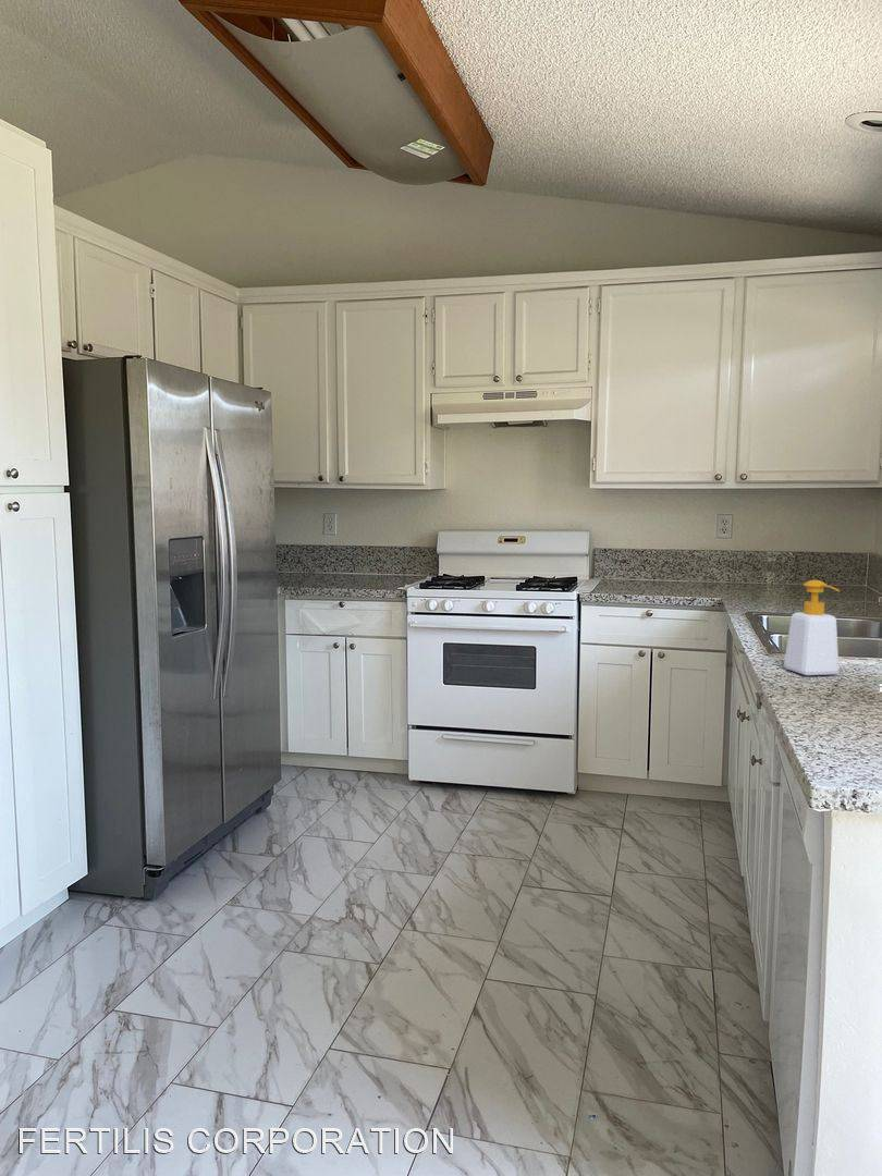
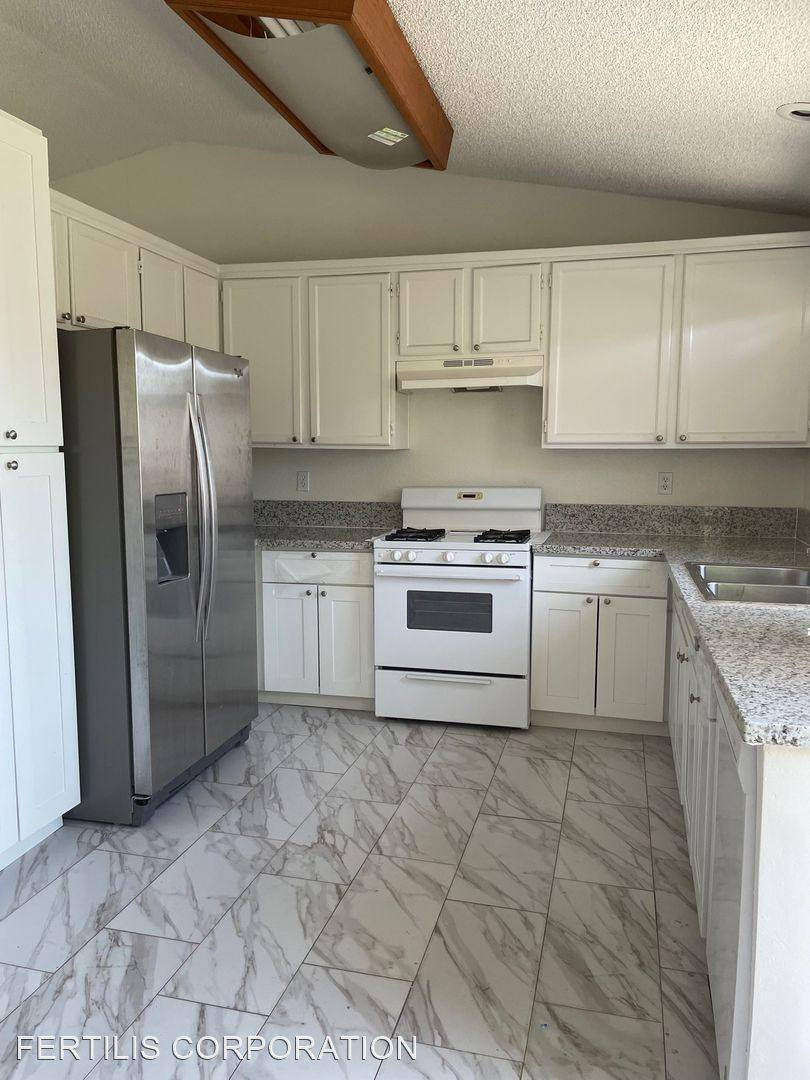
- soap bottle [783,579,842,676]
